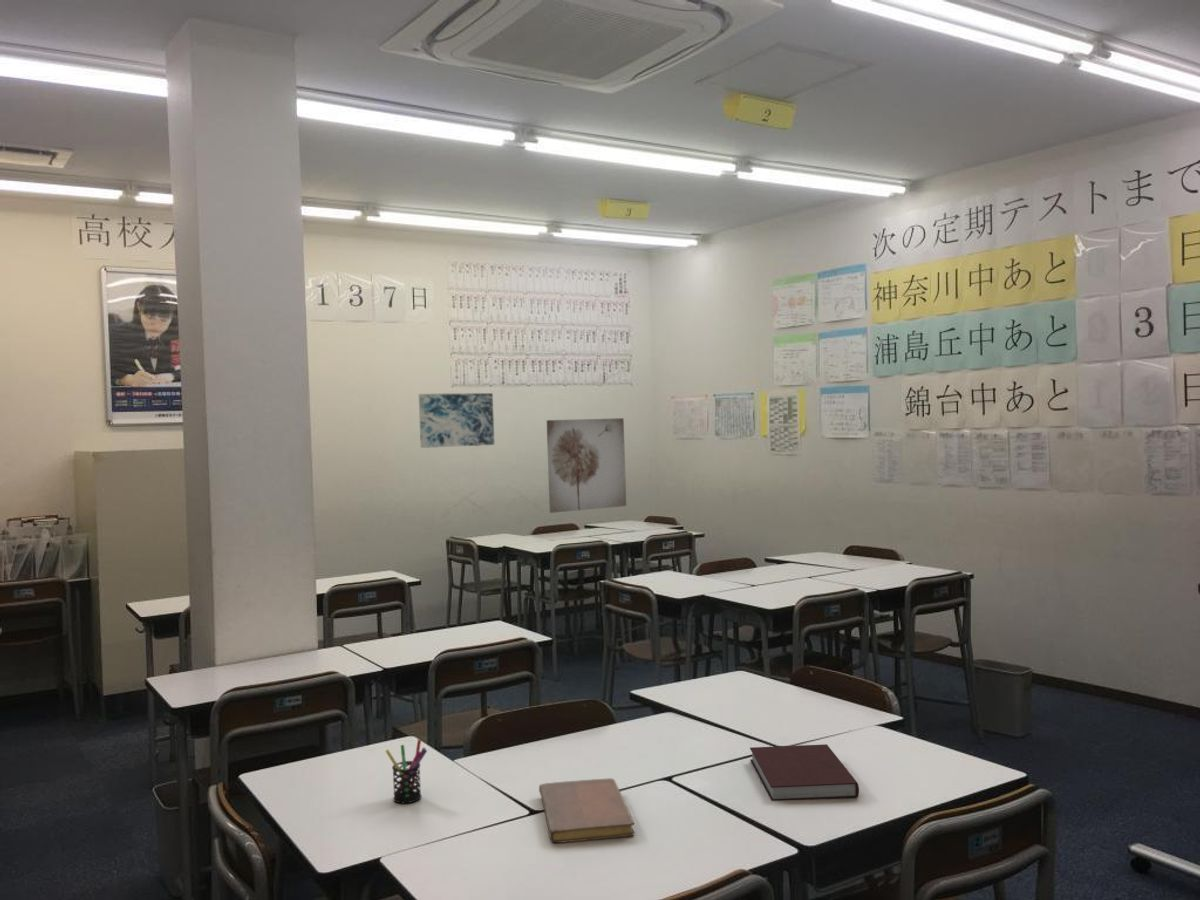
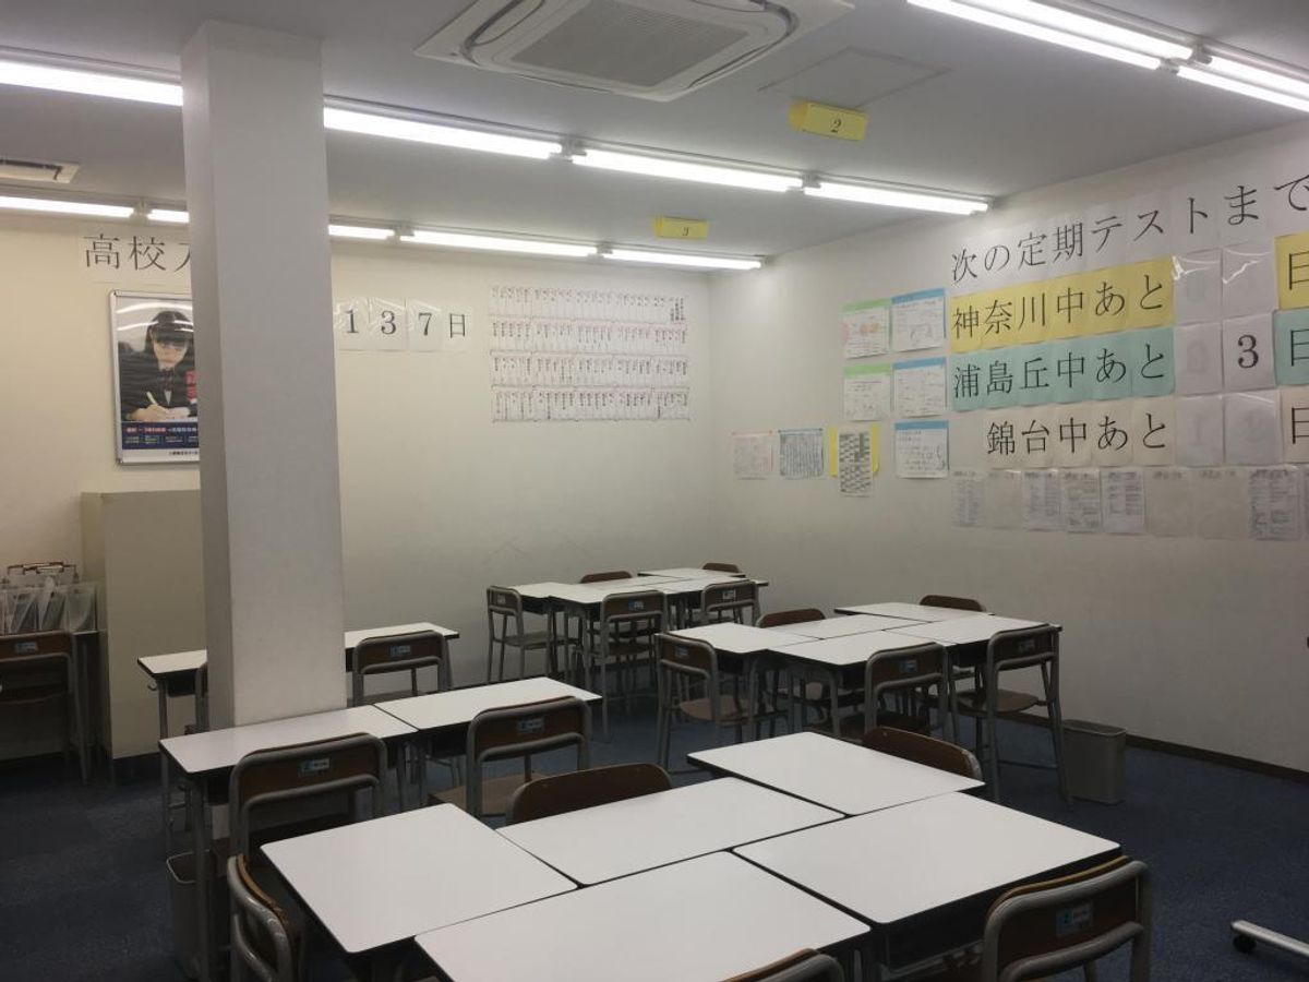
- notebook [749,743,860,802]
- pen holder [385,738,428,804]
- wall art [418,392,495,449]
- wall art [546,417,627,514]
- notebook [538,777,635,844]
